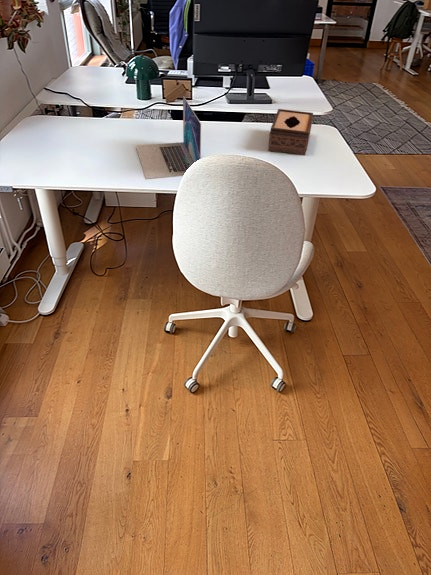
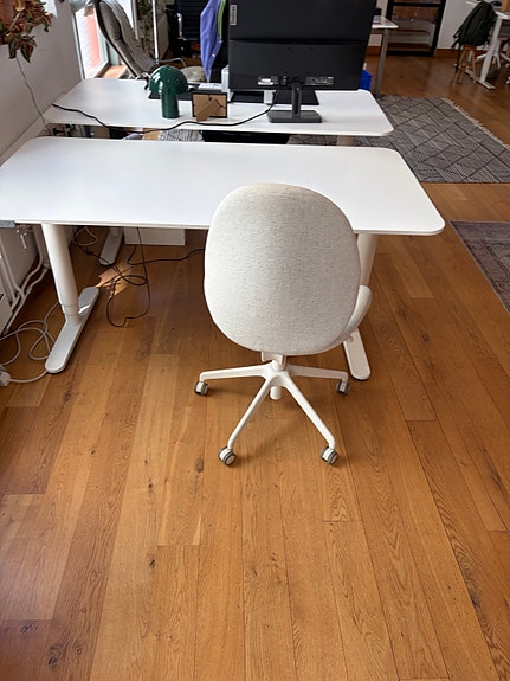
- laptop [135,95,202,180]
- tissue box [267,108,314,156]
